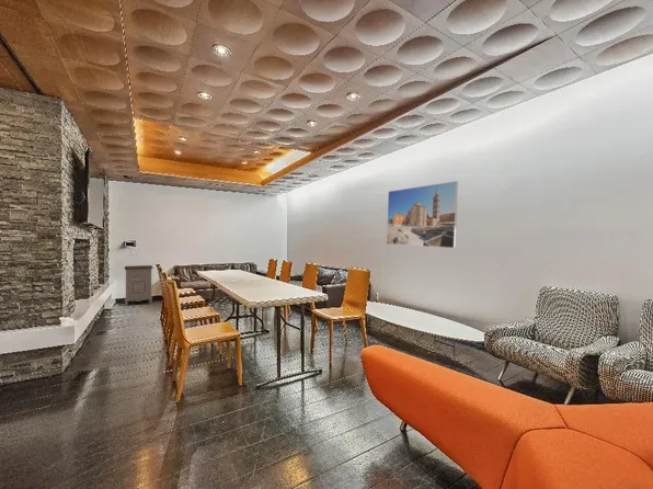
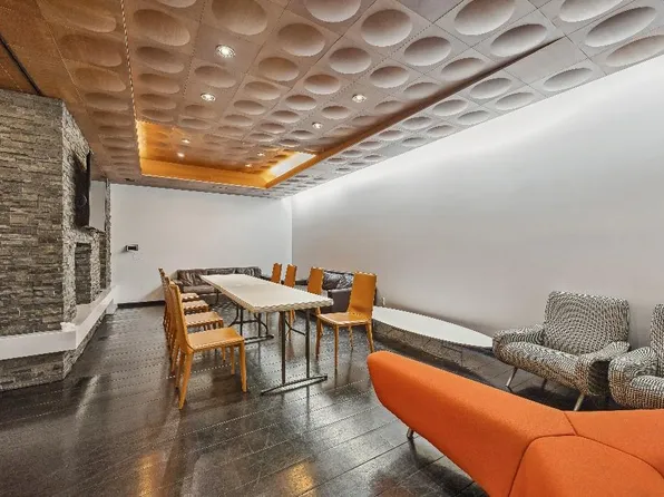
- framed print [386,180,459,249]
- nightstand [123,264,154,307]
